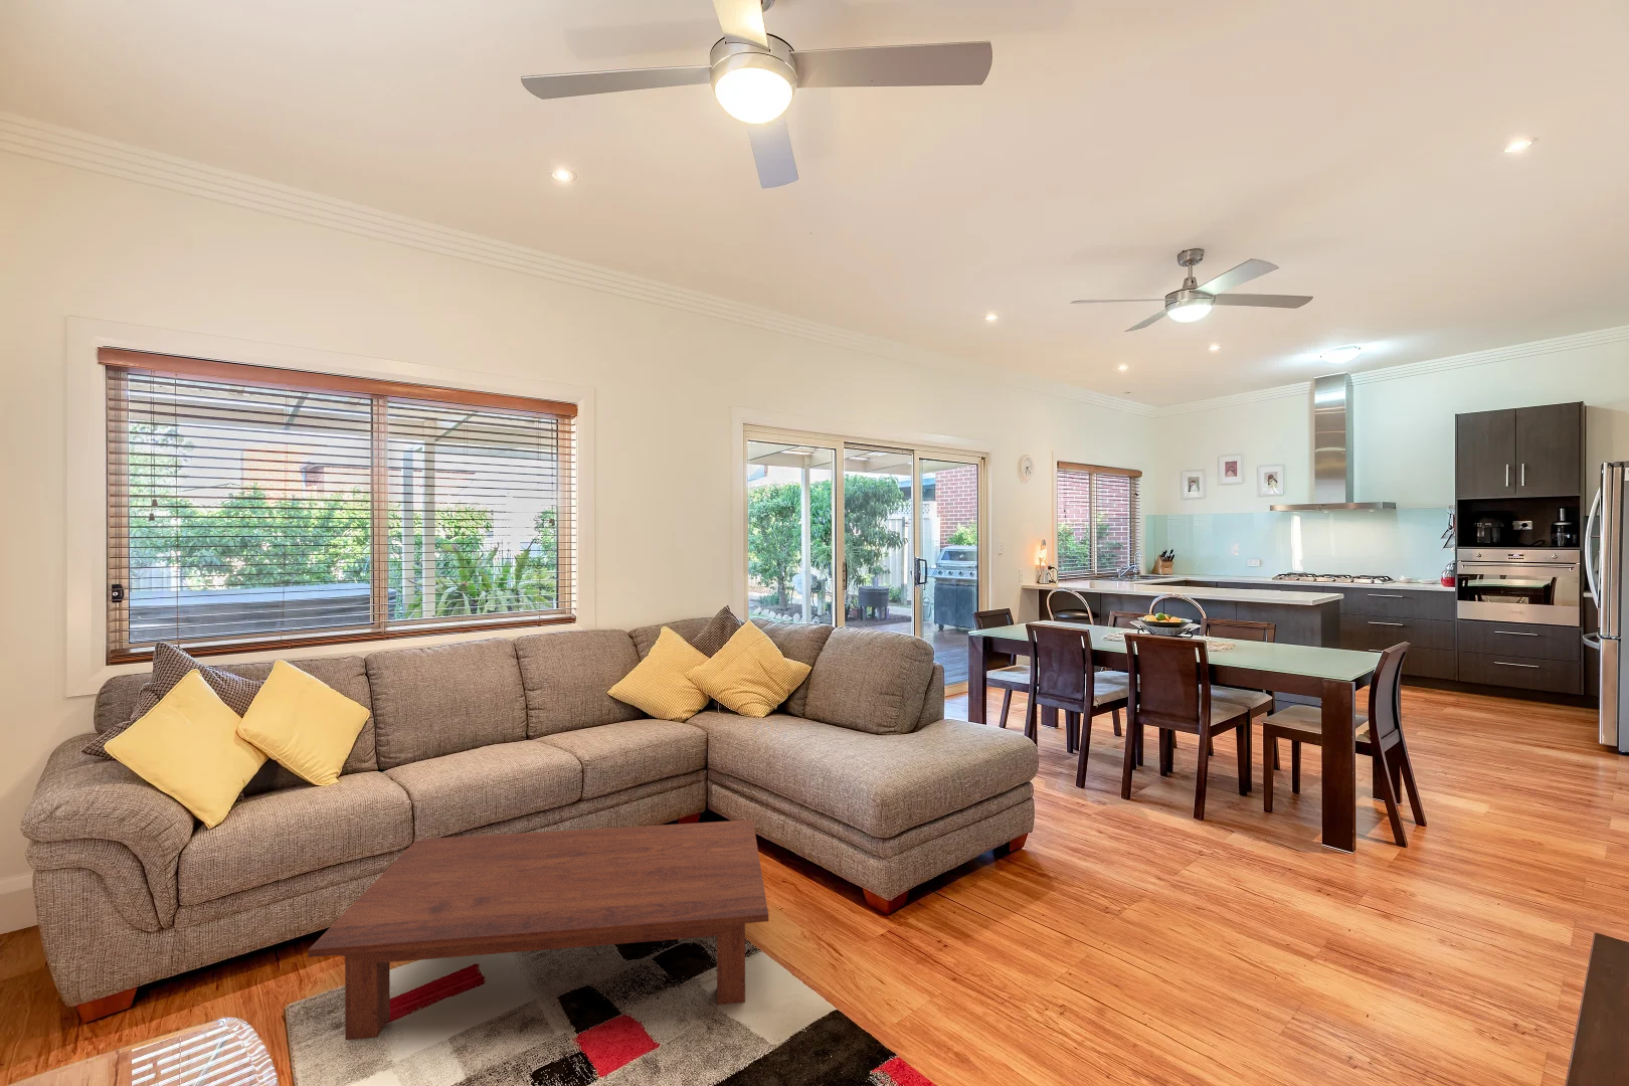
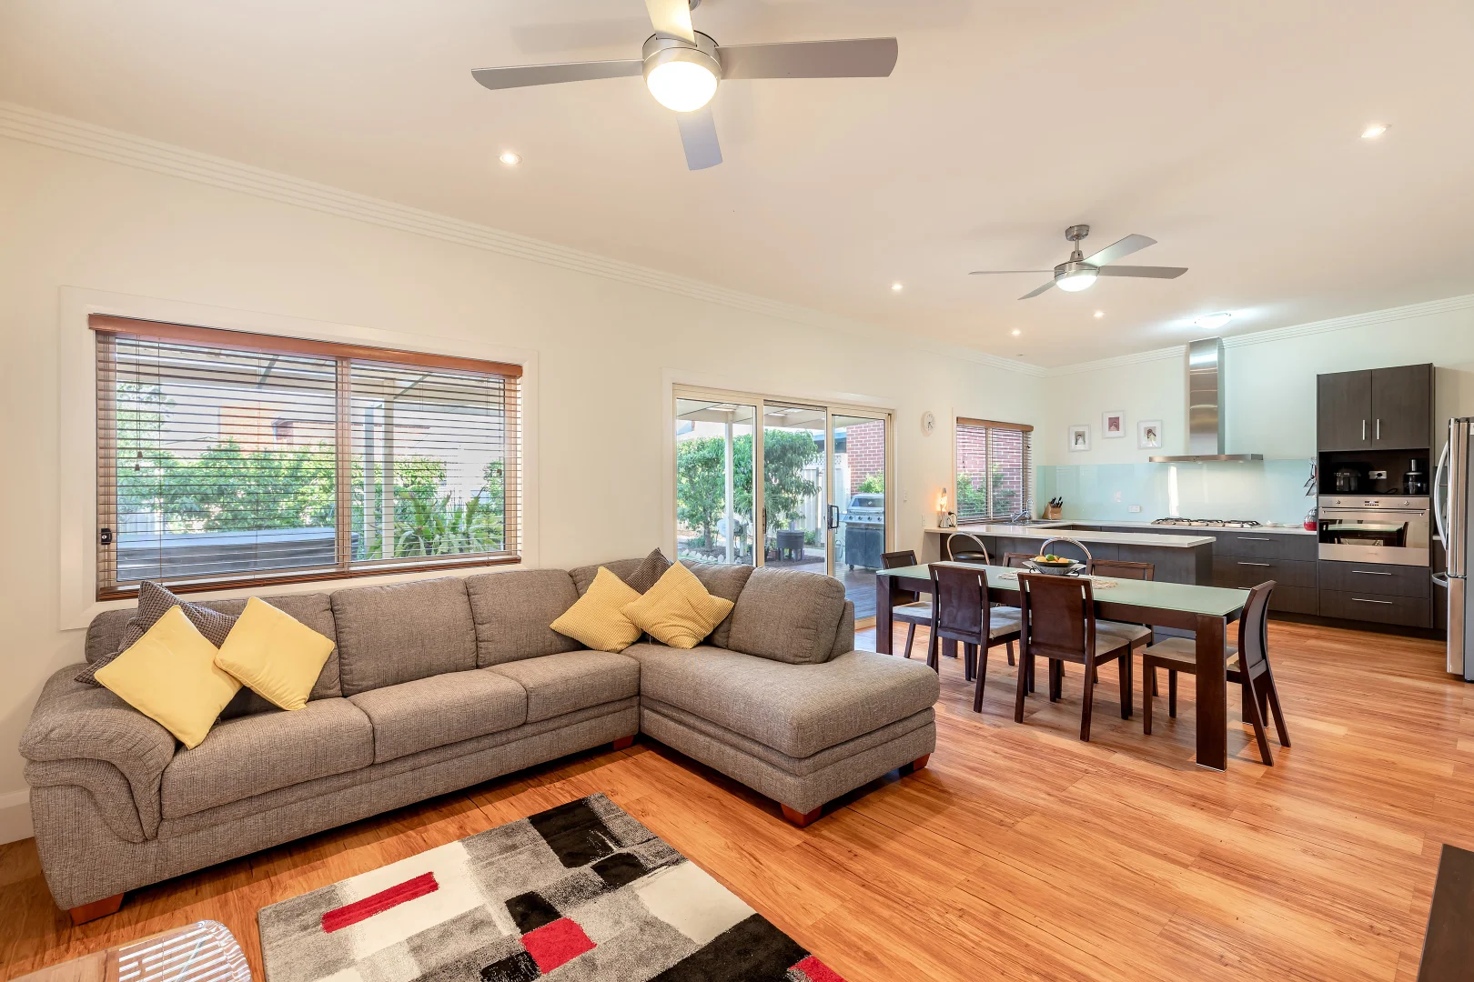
- coffee table [307,818,770,1041]
